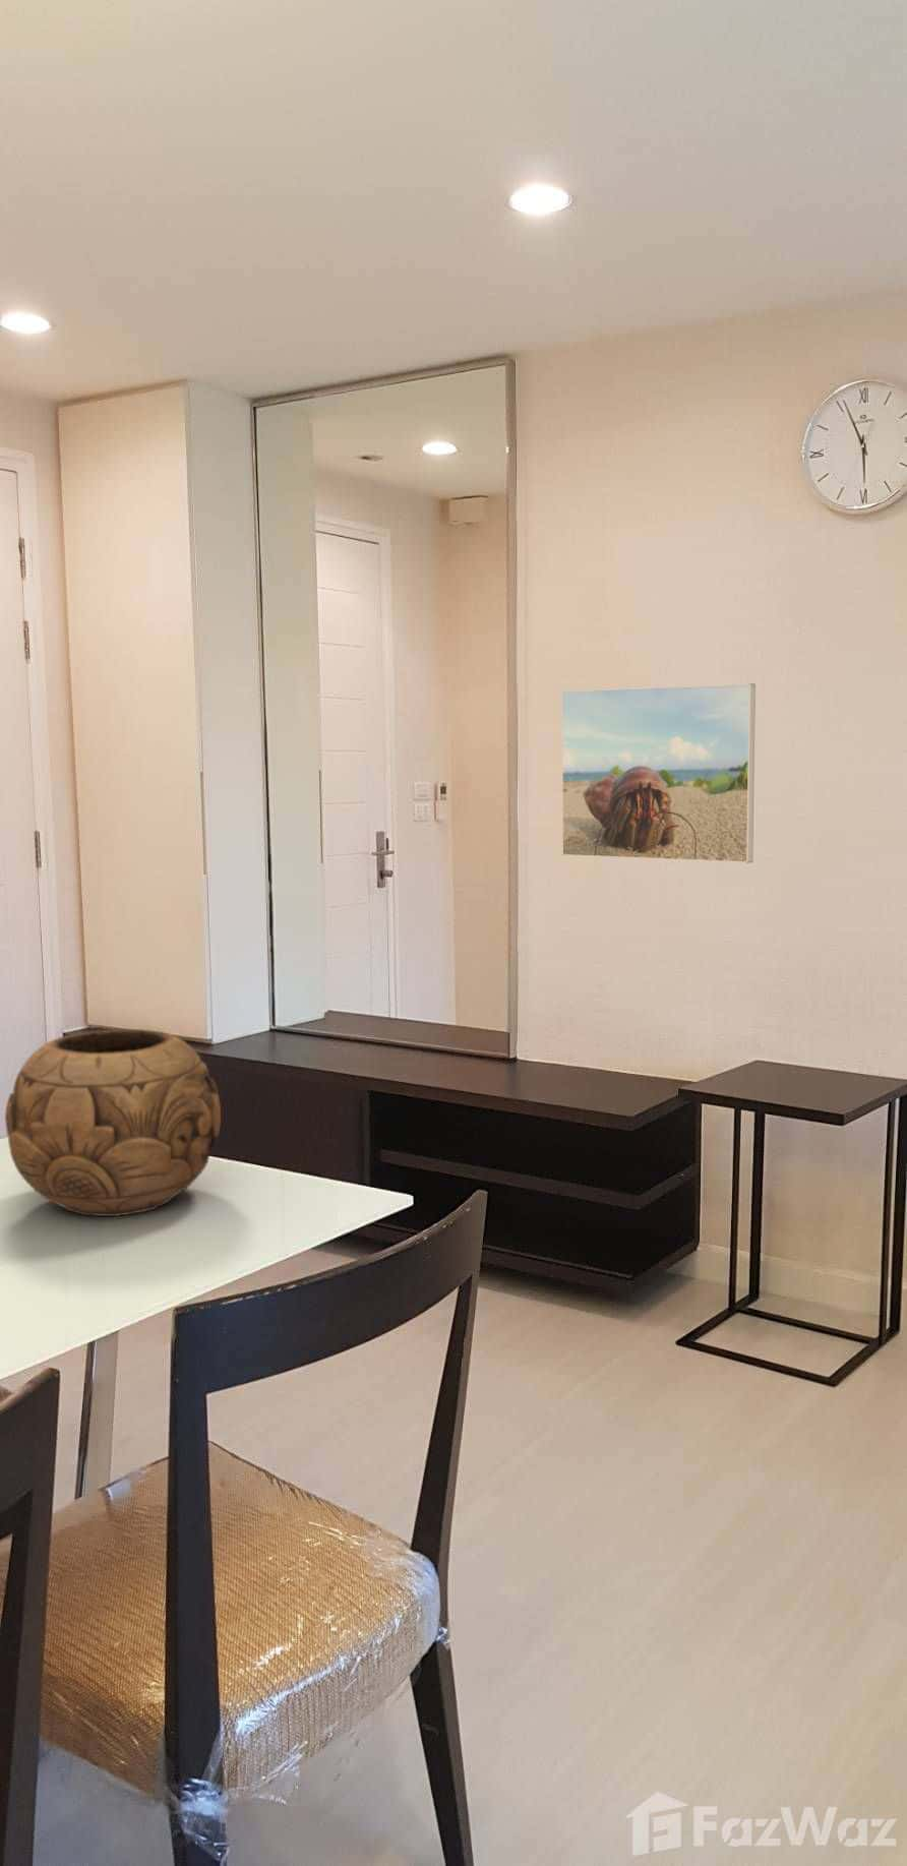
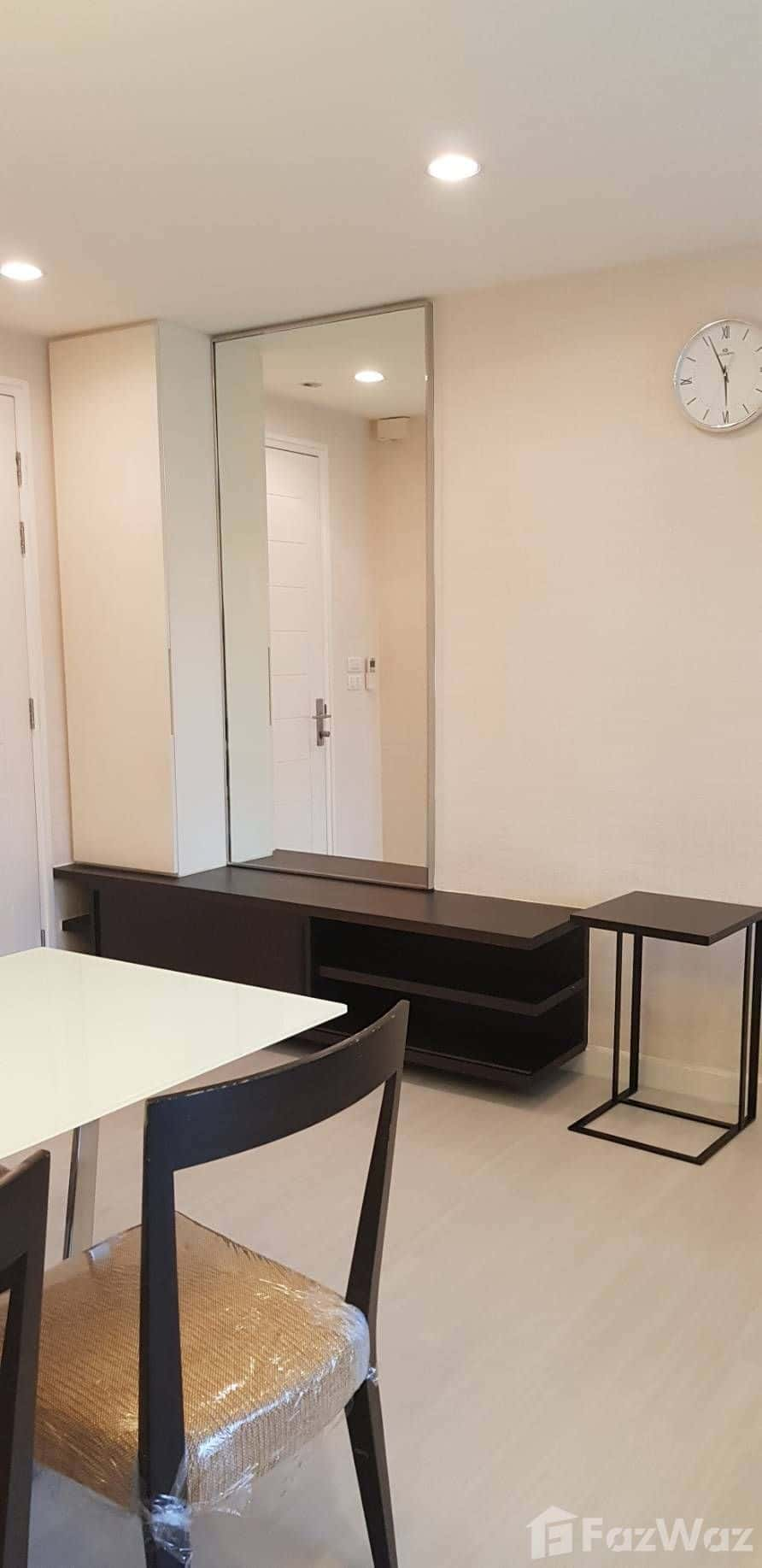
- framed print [561,682,757,864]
- decorative bowl [4,1028,221,1217]
